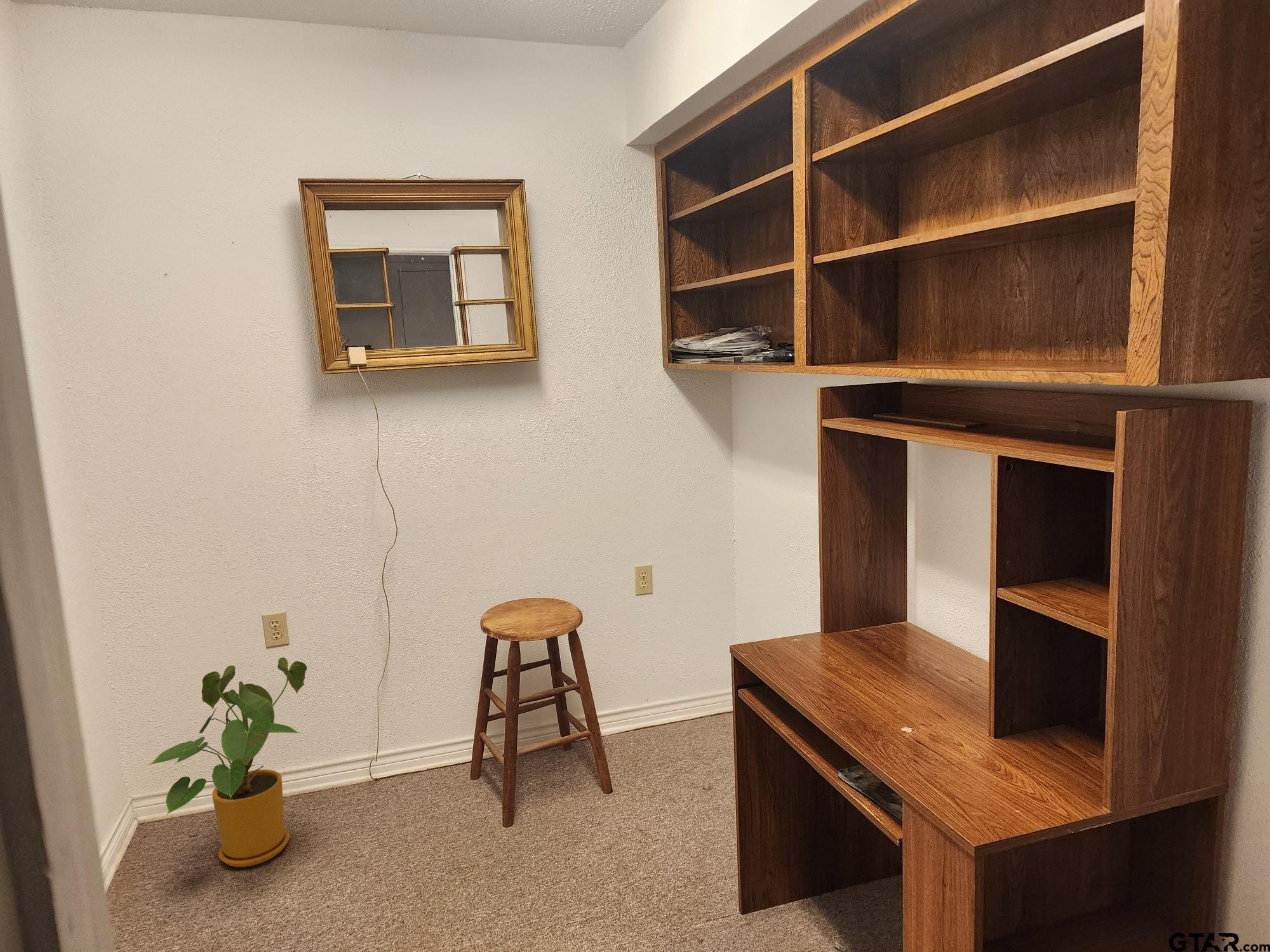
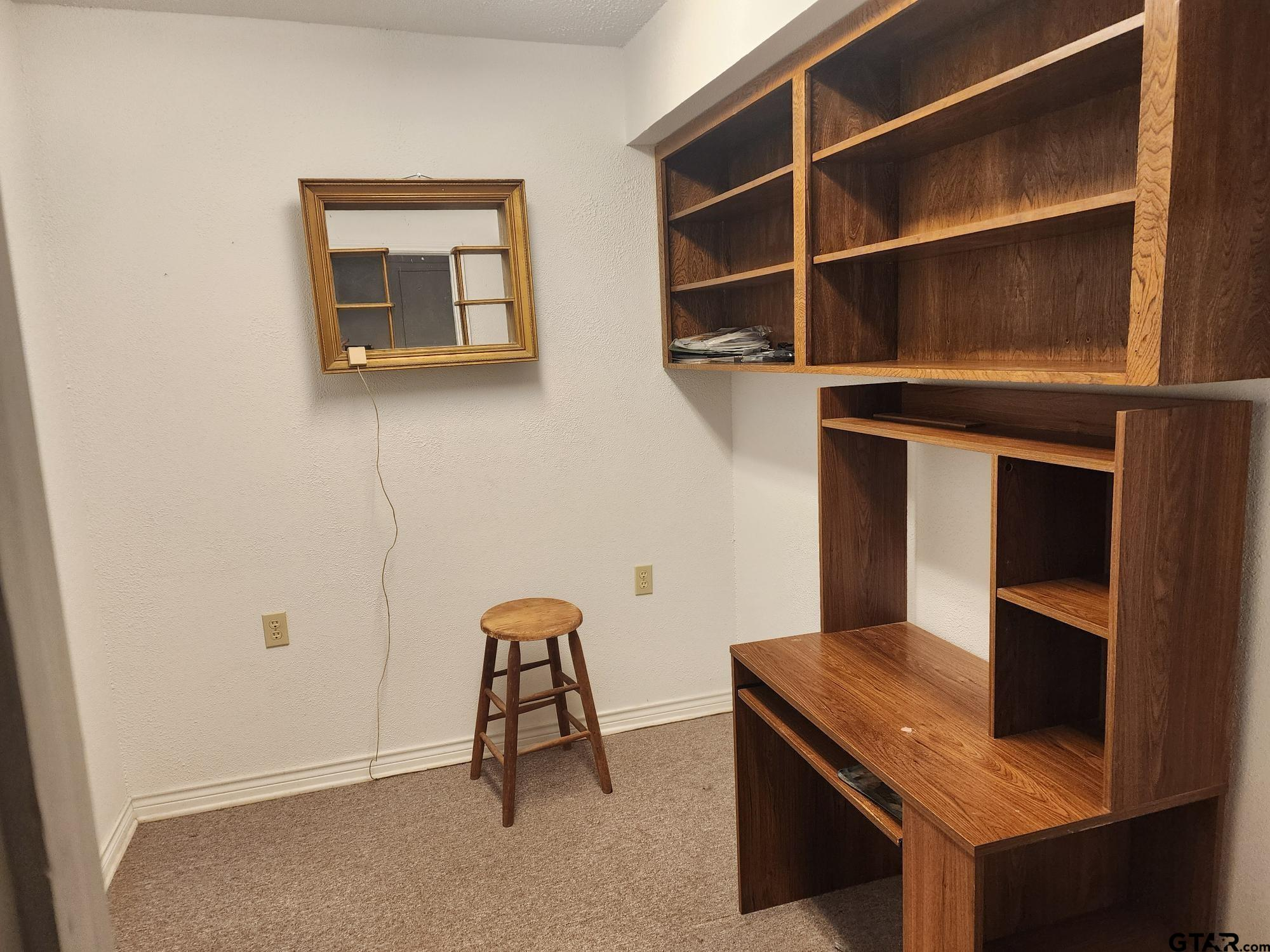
- house plant [148,657,307,868]
